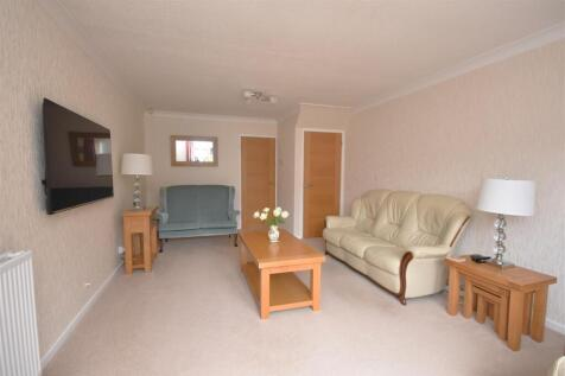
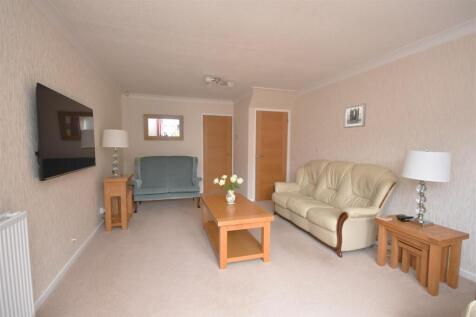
+ wall art [343,102,367,129]
